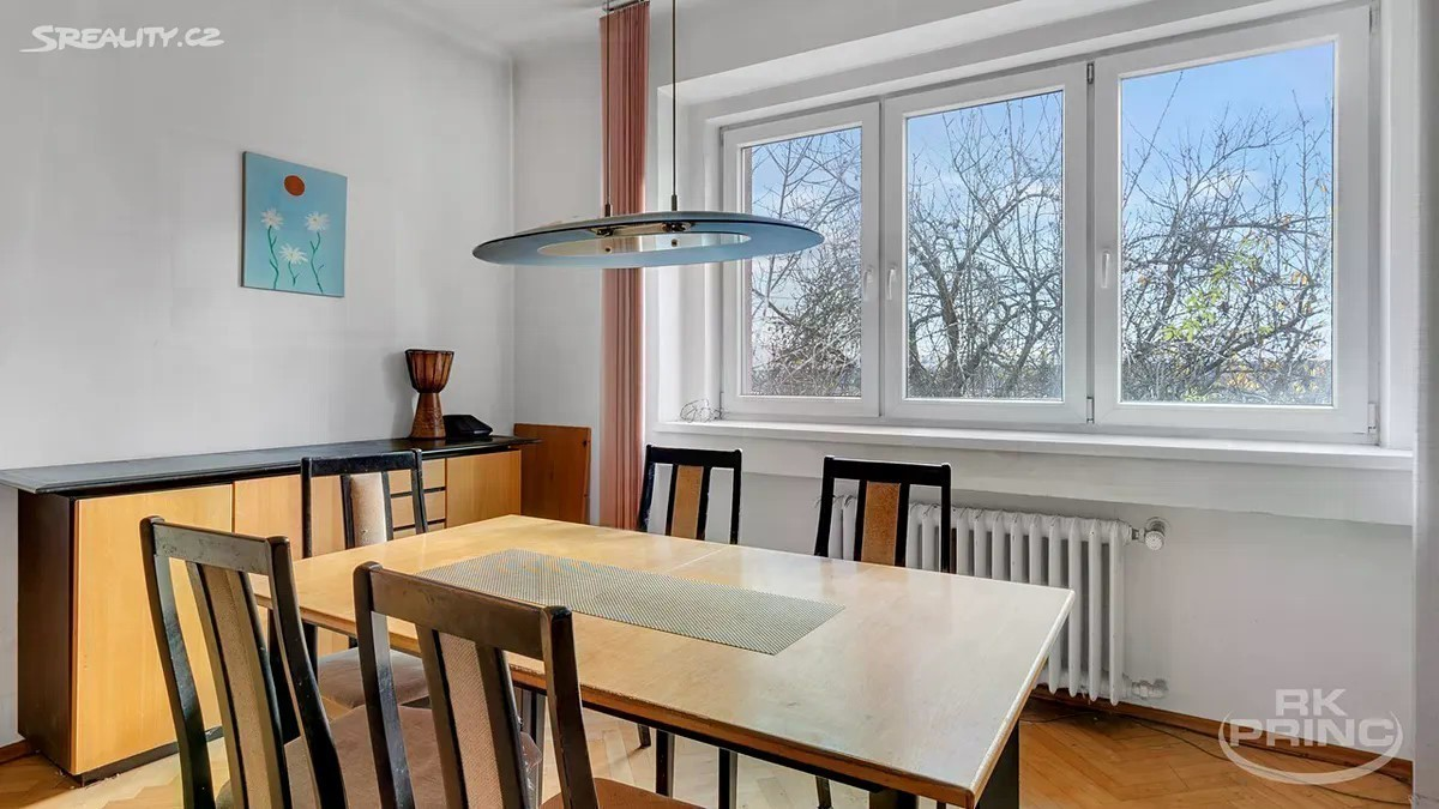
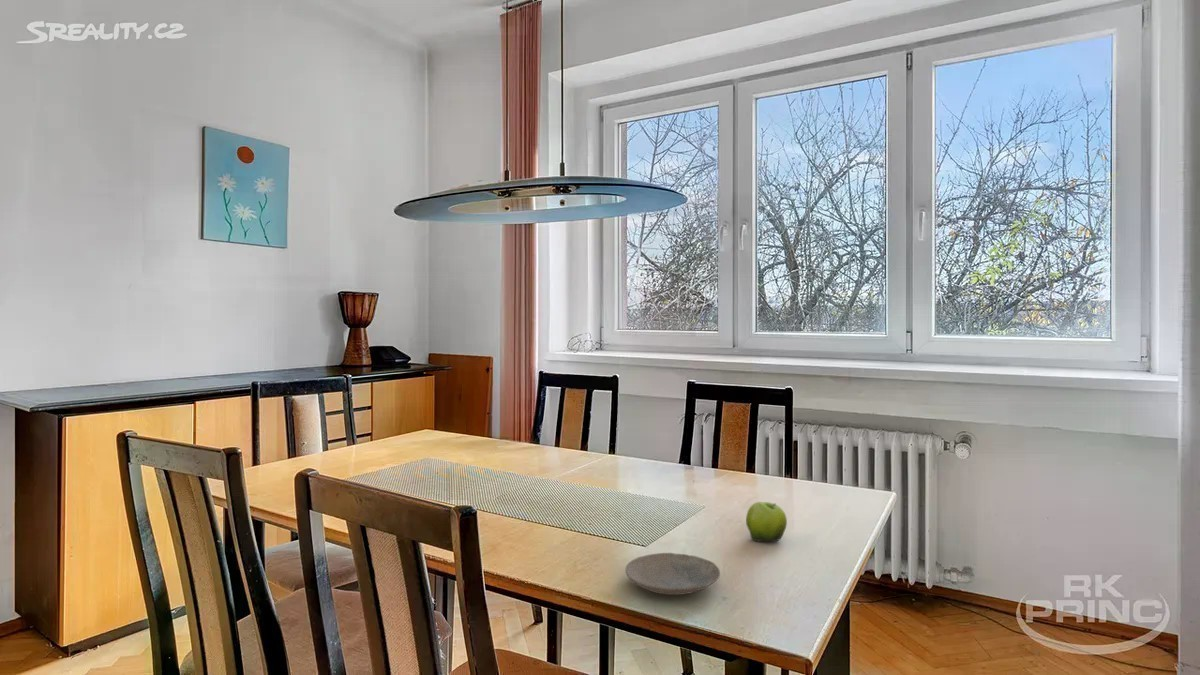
+ plate [624,552,721,596]
+ fruit [745,501,788,543]
